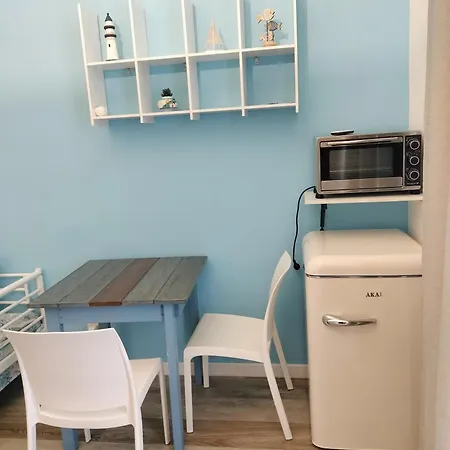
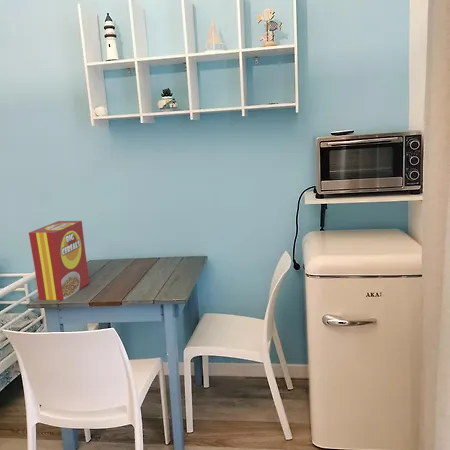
+ cereal box [28,220,91,301]
